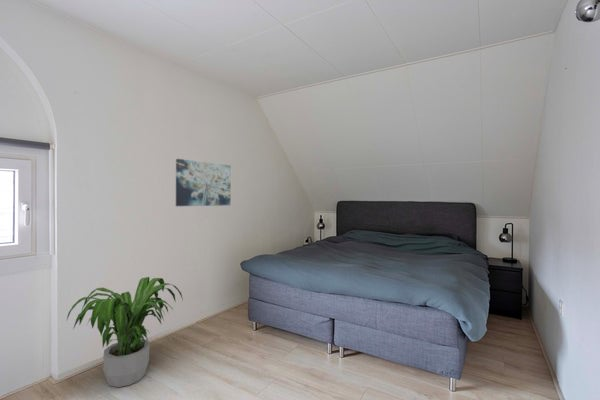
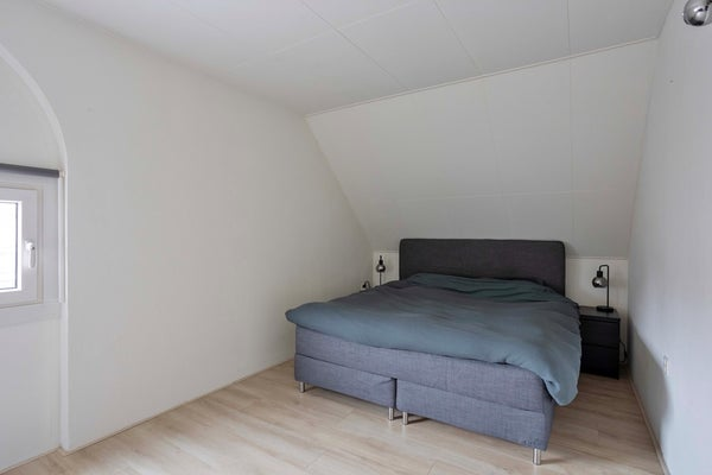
- potted plant [65,276,184,388]
- wall art [175,158,232,207]
